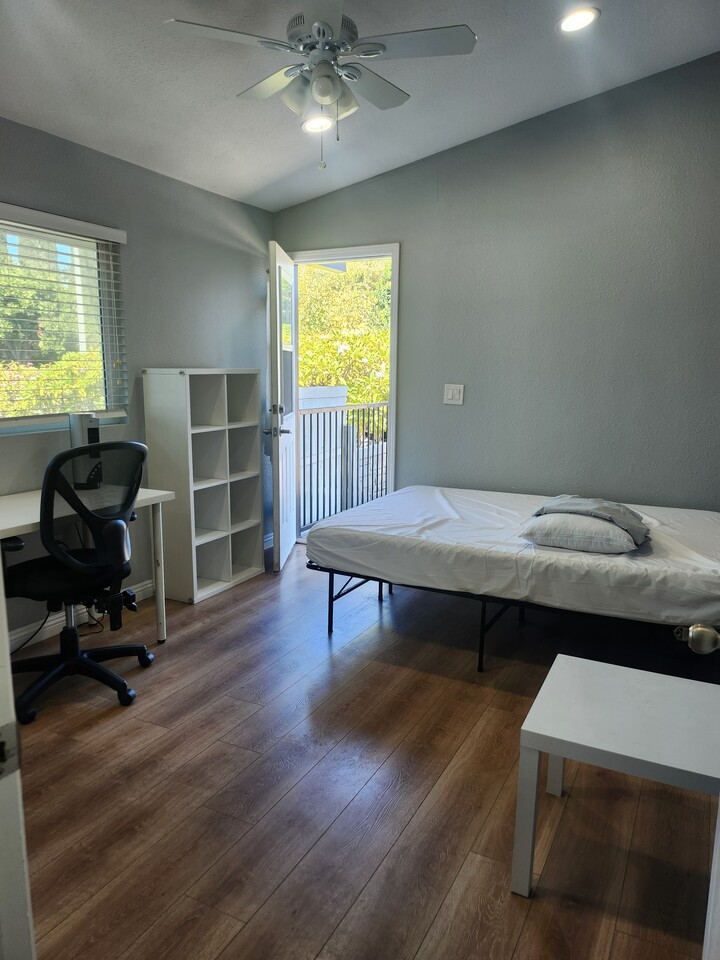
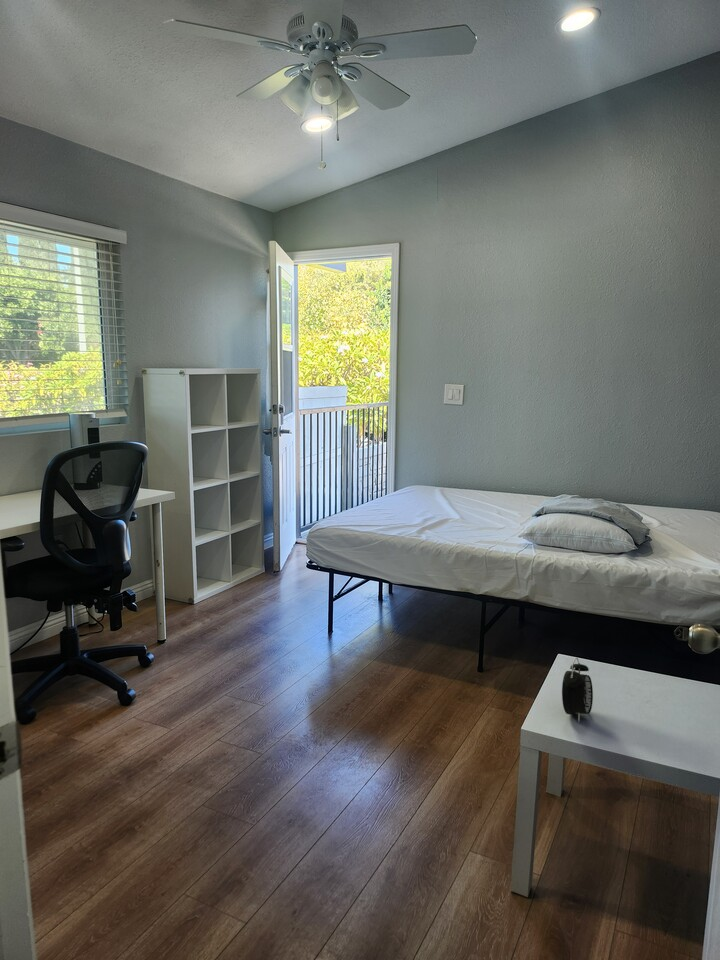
+ alarm clock [561,657,594,722]
